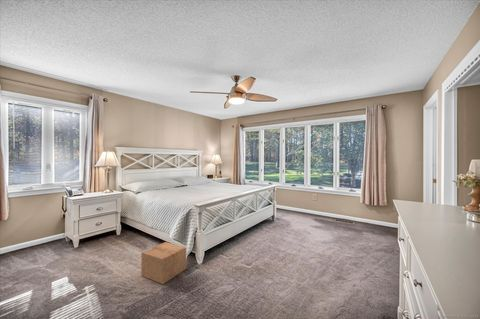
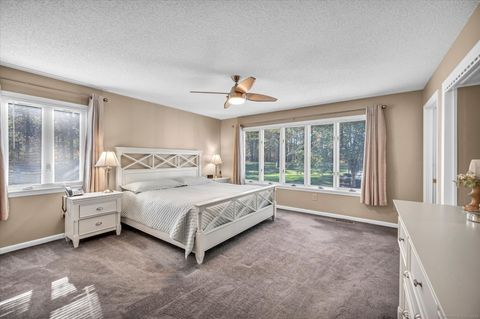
- cardboard box [140,241,187,285]
